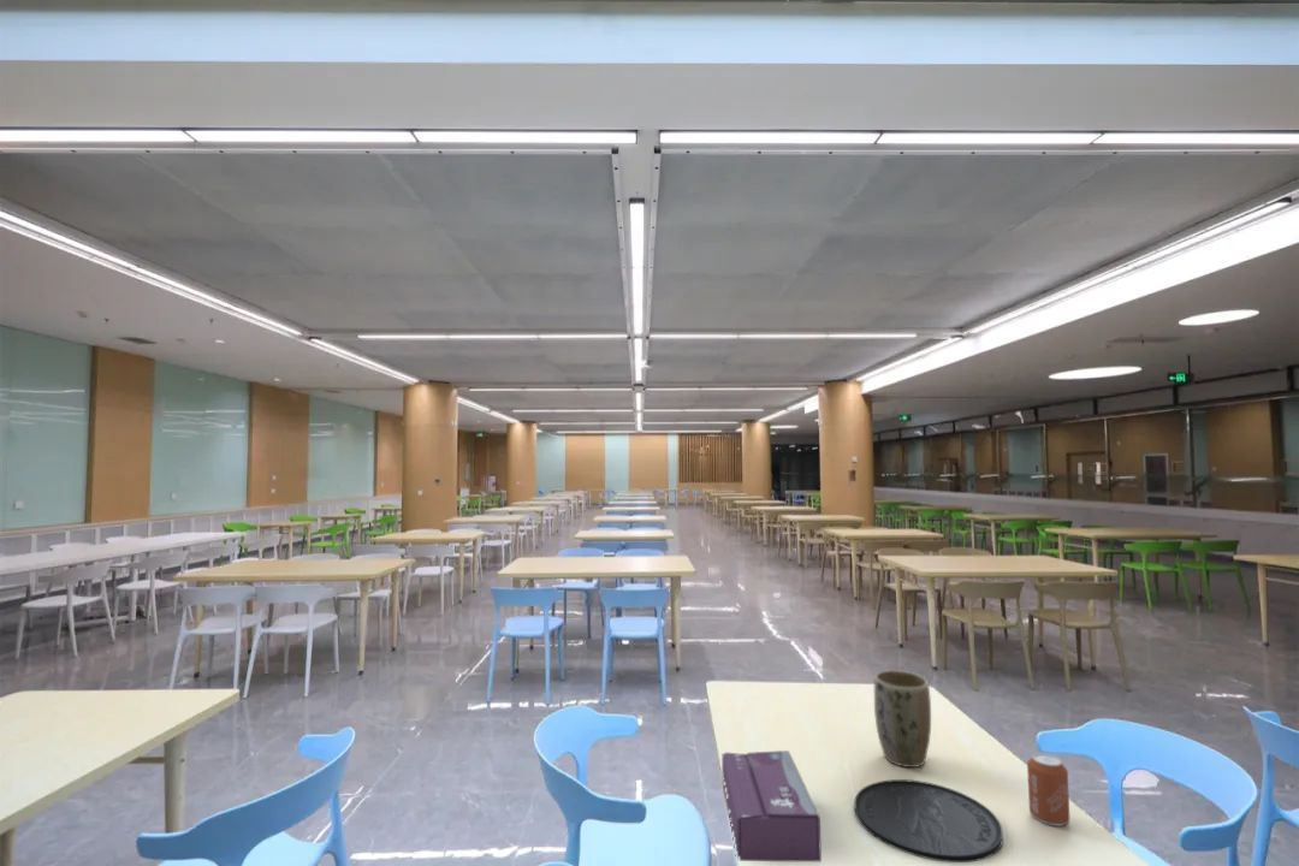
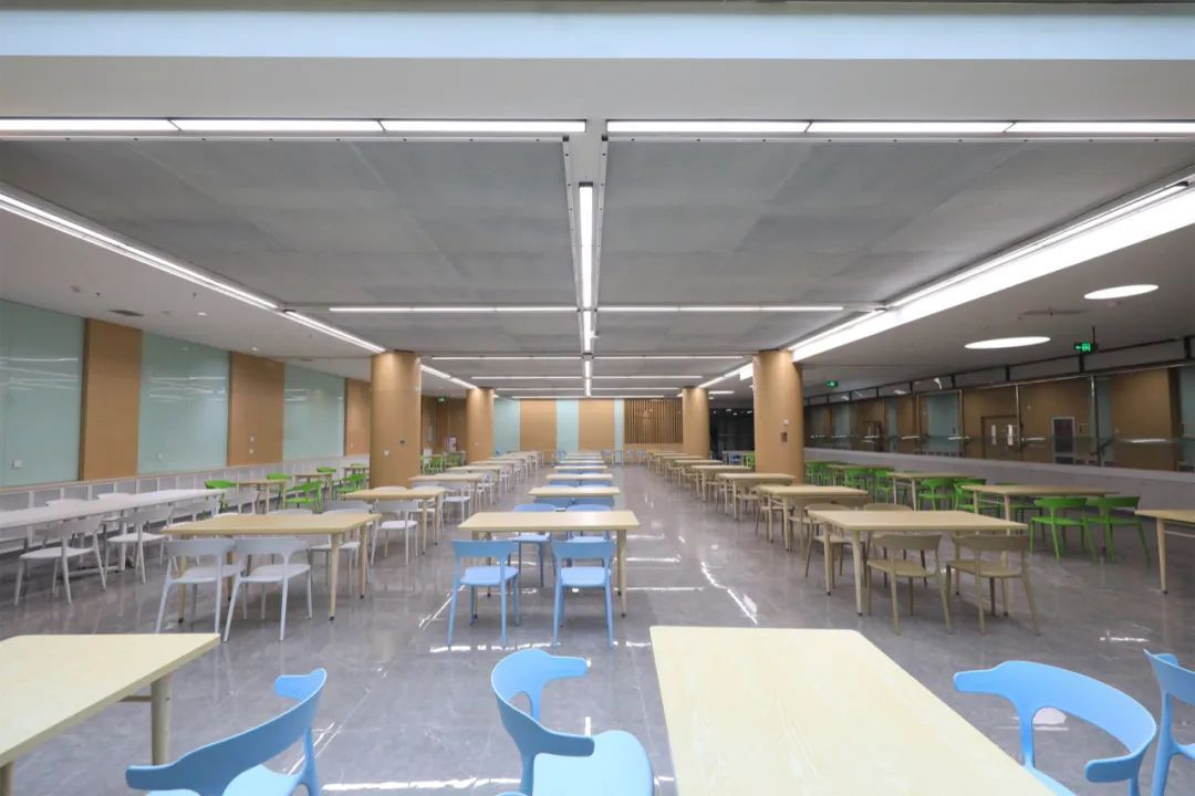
- tissue box [720,749,823,862]
- plate [853,778,1004,864]
- plant pot [873,669,932,769]
- can [1026,753,1070,828]
